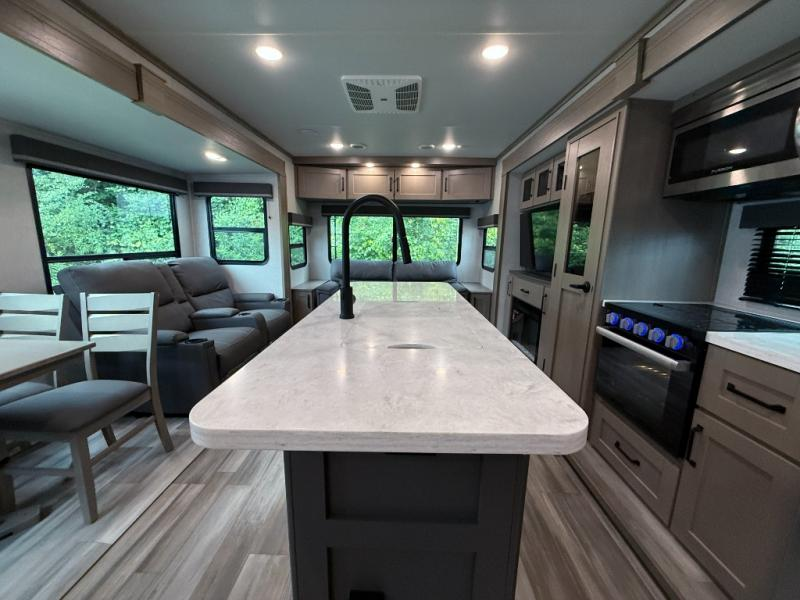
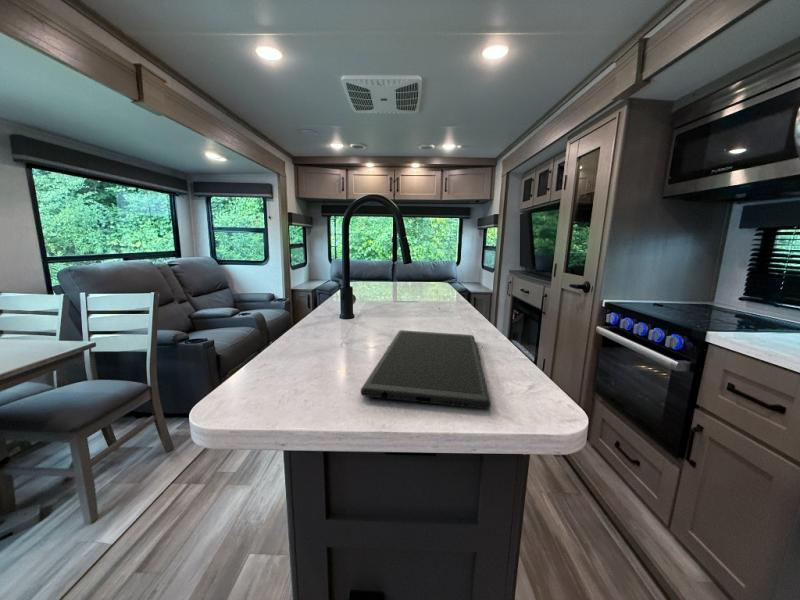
+ cutting board [360,329,492,410]
